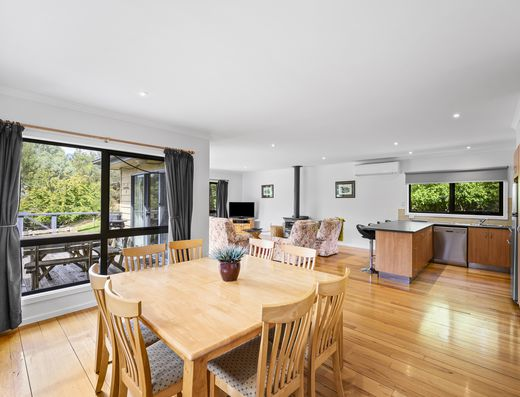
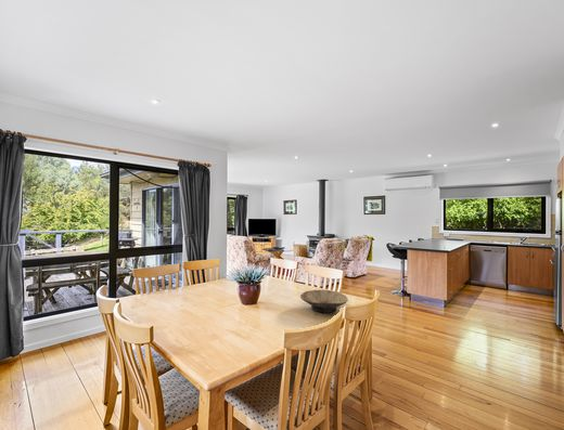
+ bowl [299,289,349,314]
